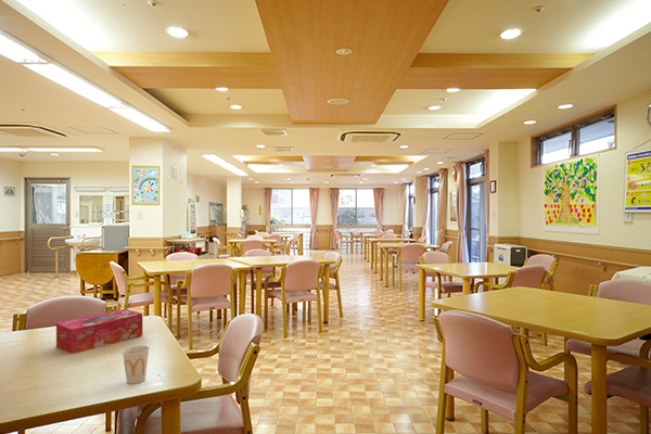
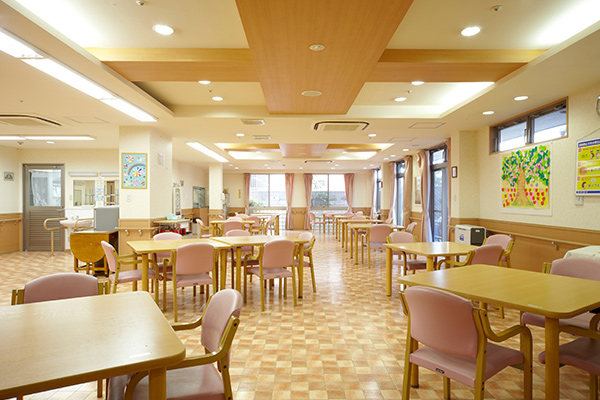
- tissue box [55,308,143,355]
- cup [122,344,151,385]
